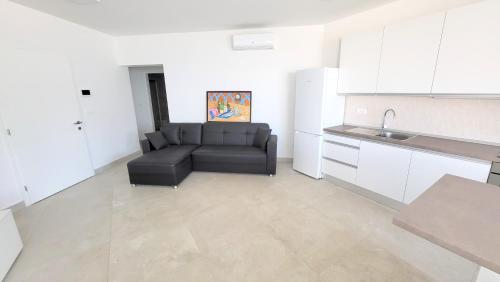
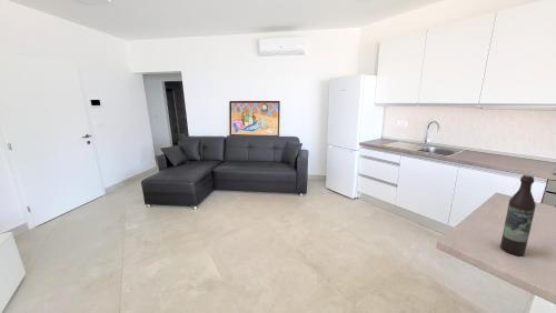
+ wine bottle [499,174,537,256]
